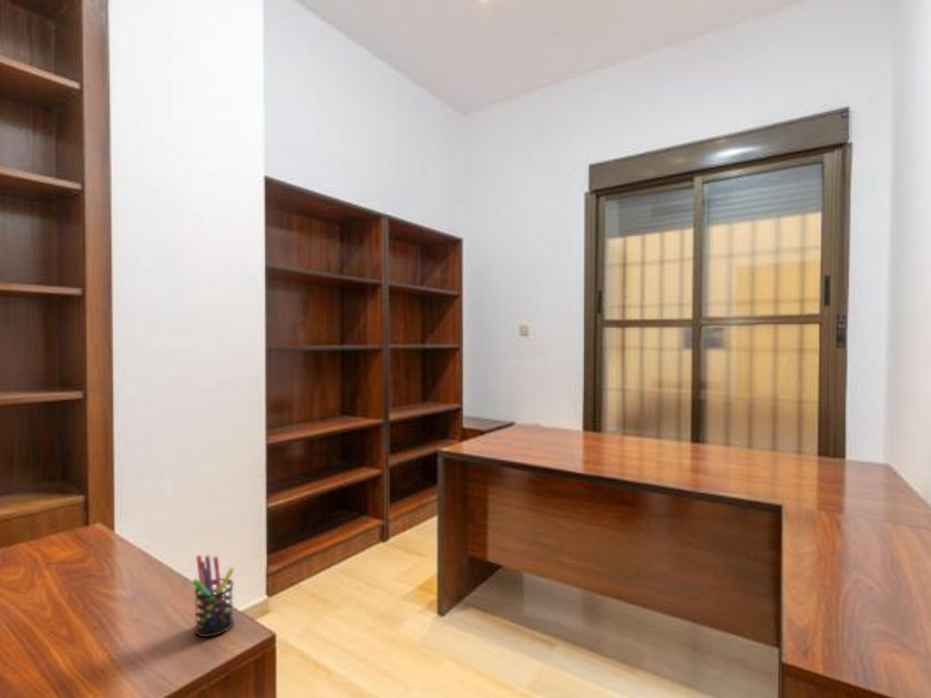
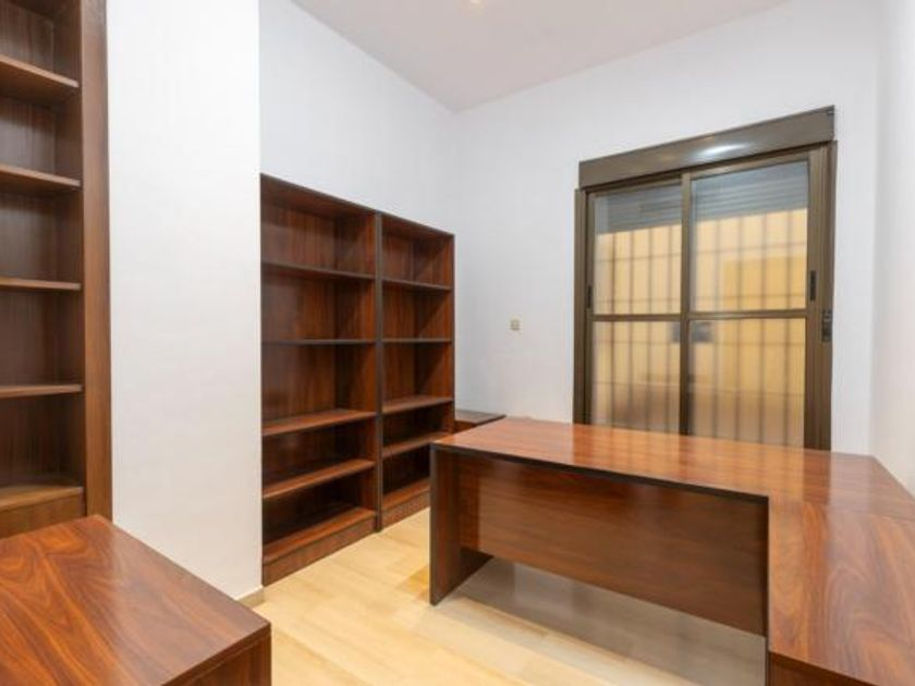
- pen holder [192,554,236,638]
